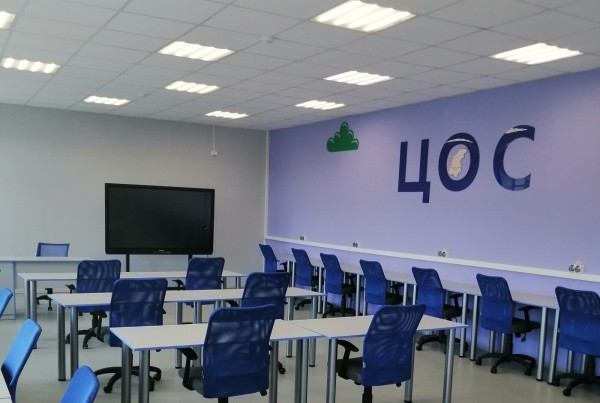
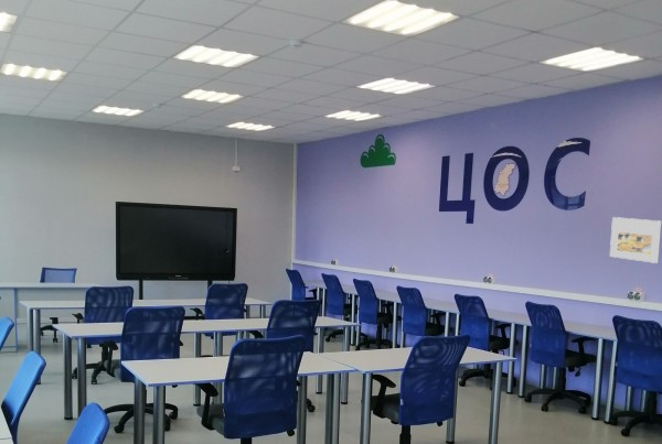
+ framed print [609,216,662,264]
